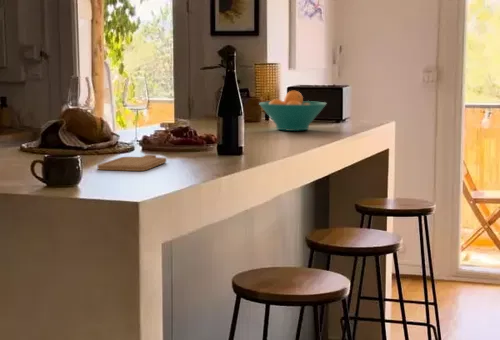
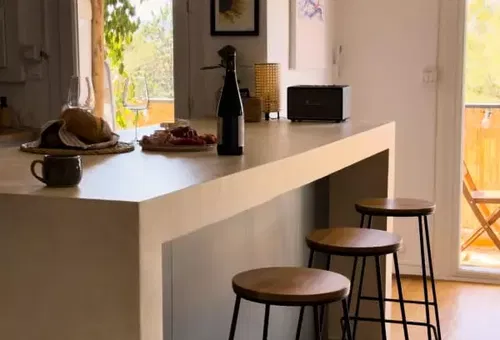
- fruit bowl [258,90,327,132]
- chopping board [97,154,167,172]
